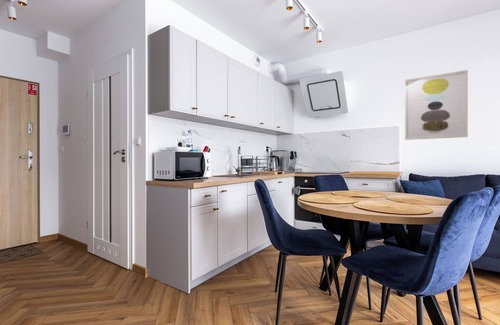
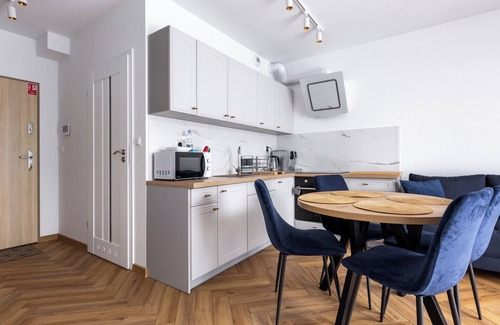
- wall art [404,69,469,141]
